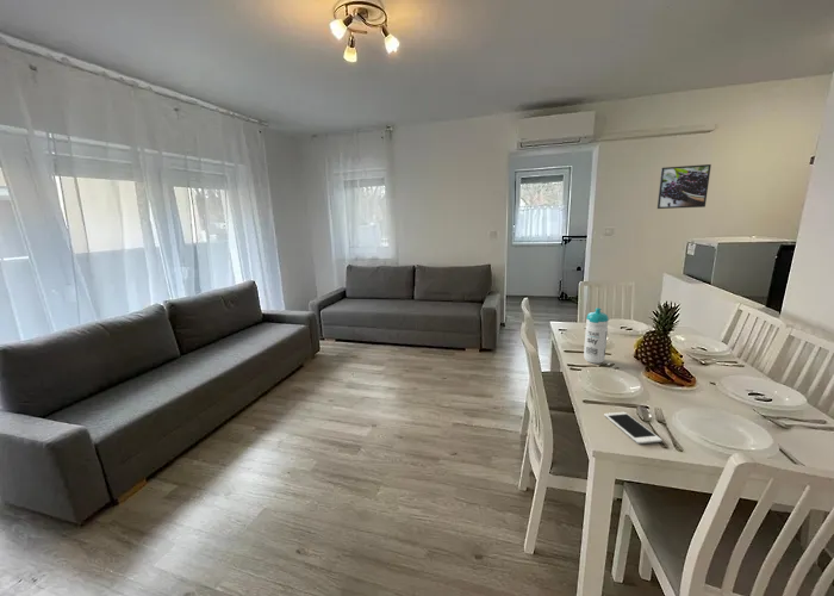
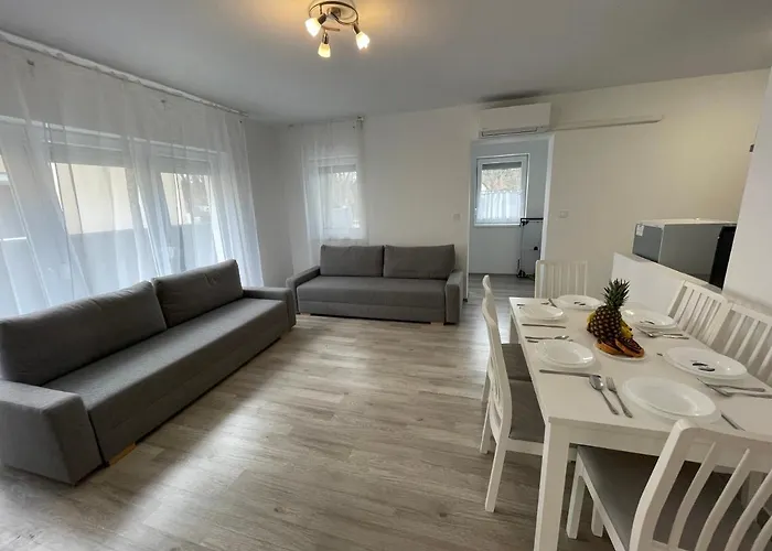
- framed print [656,163,712,210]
- water bottle [583,306,610,365]
- cell phone [603,411,662,445]
